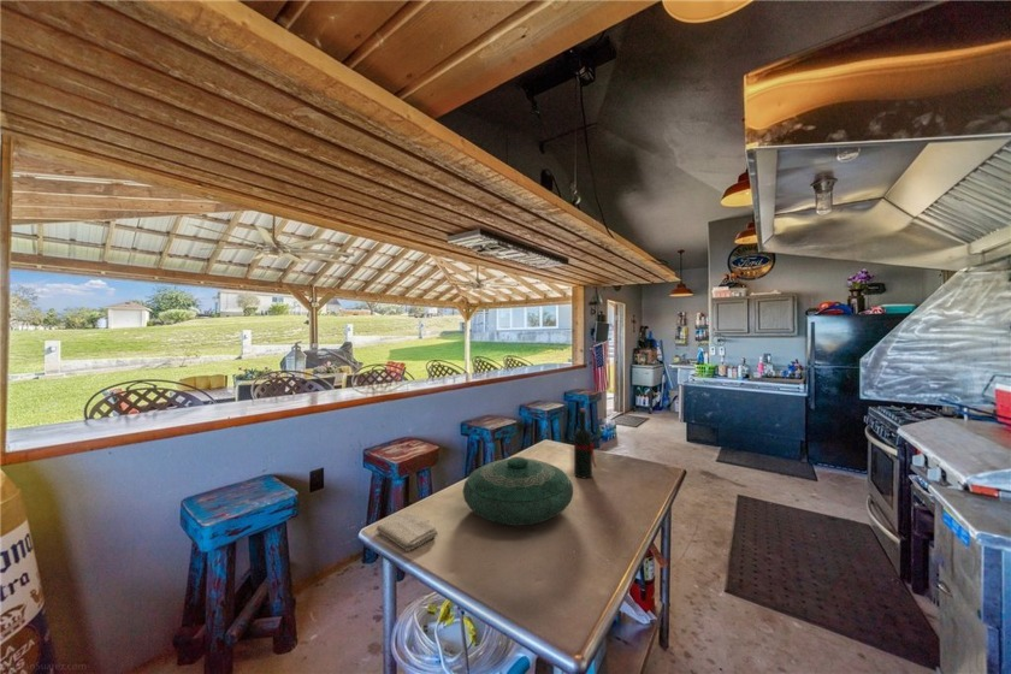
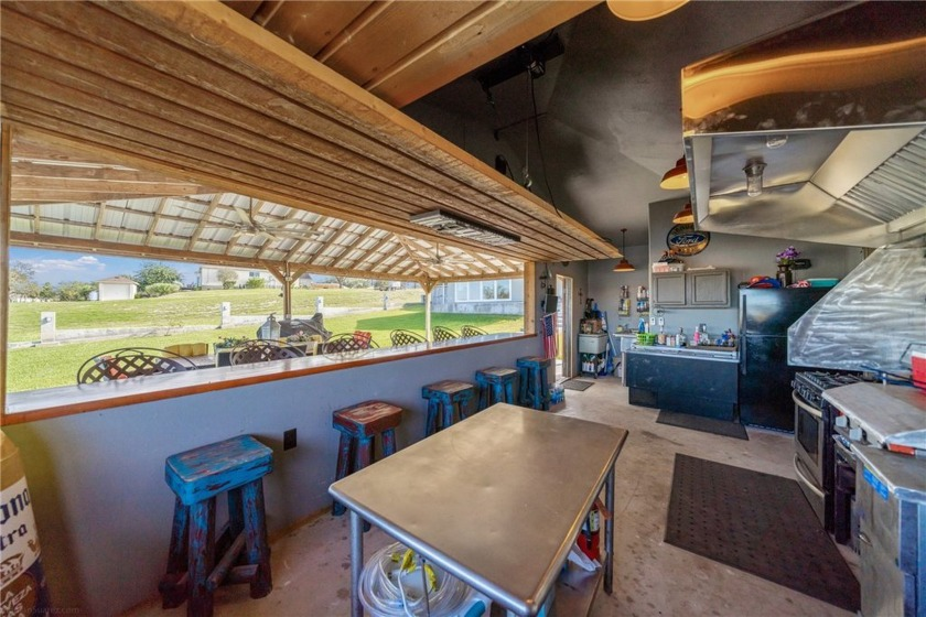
- decorative bowl [461,456,574,527]
- washcloth [376,510,439,552]
- wine bottle [573,407,598,479]
